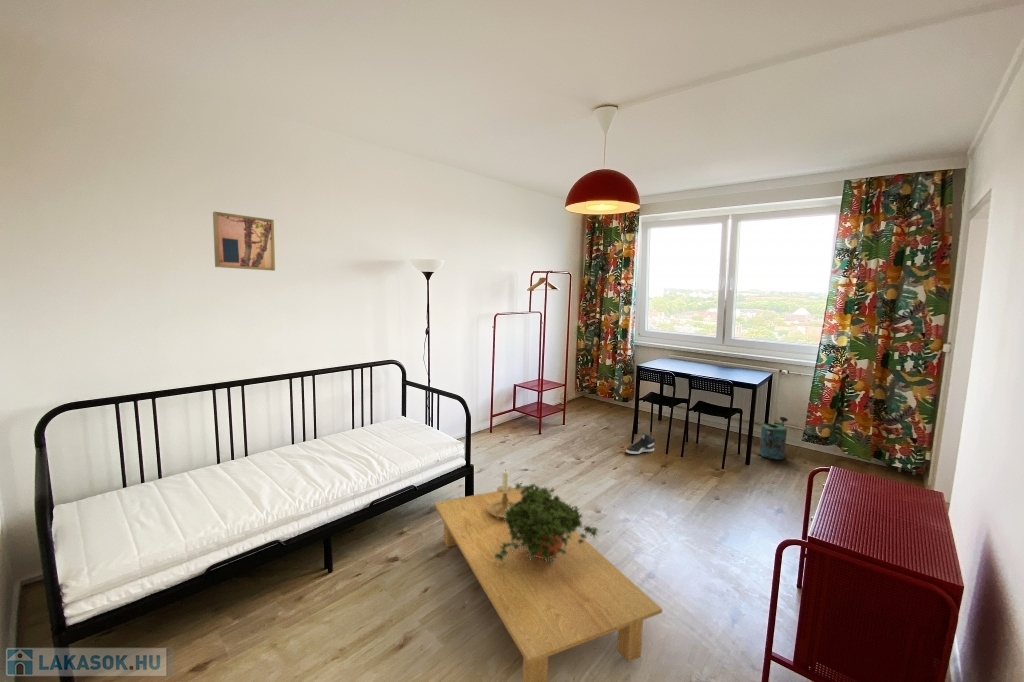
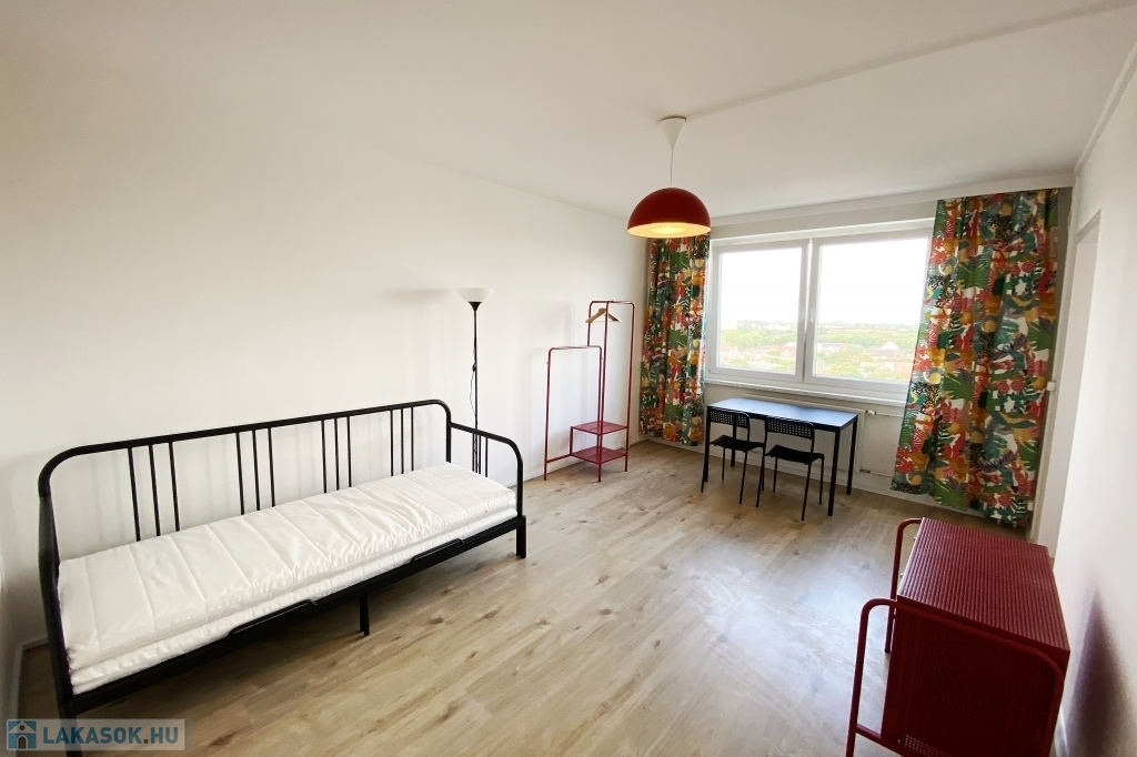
- wall art [212,211,276,272]
- watering can [758,416,789,461]
- candle holder [487,469,516,520]
- potted plant [494,481,600,565]
- coffee table [433,487,663,682]
- sneaker [625,432,656,455]
